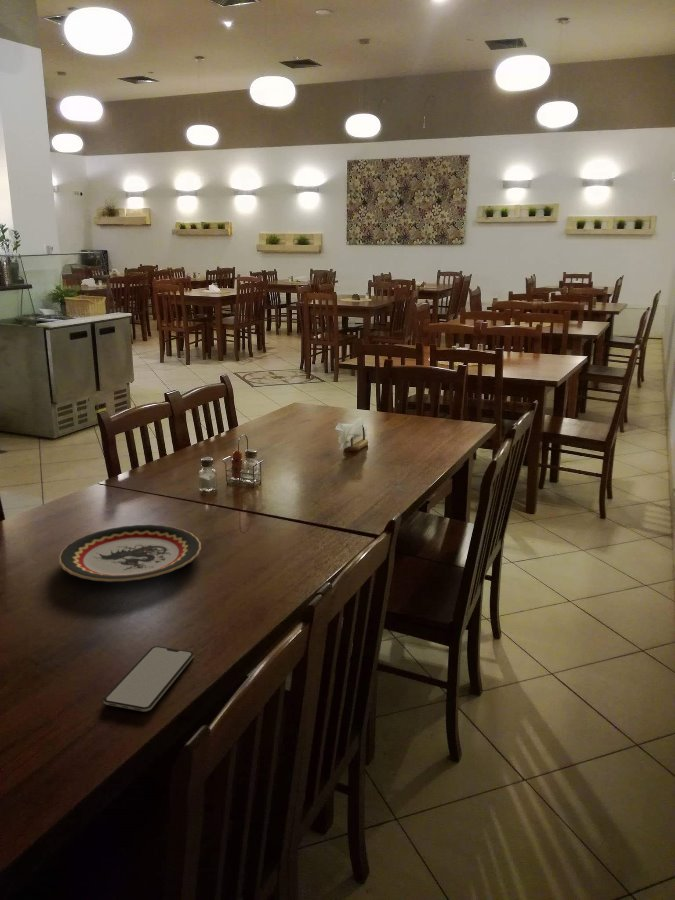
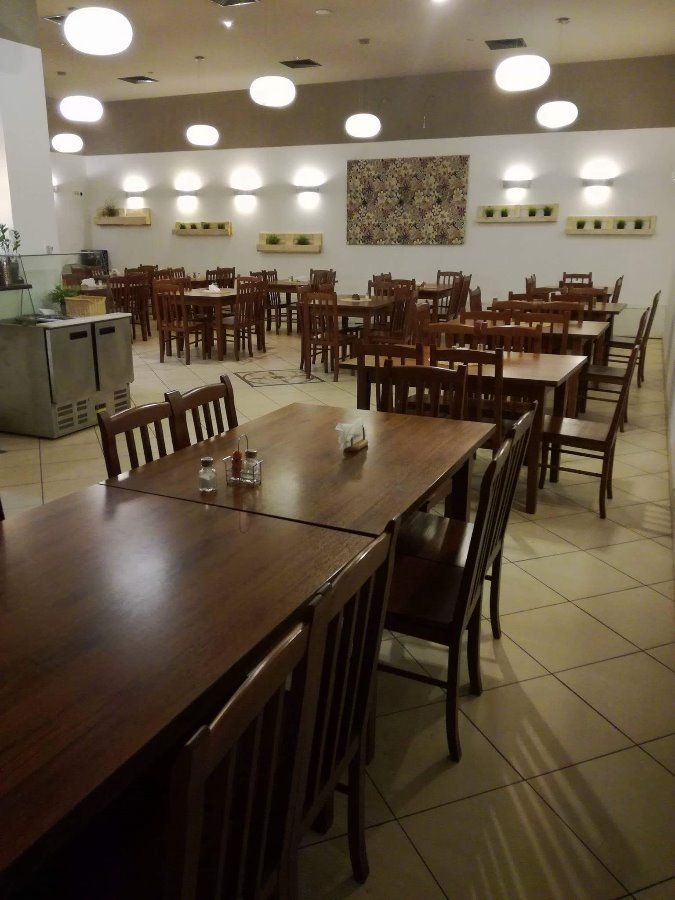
- plate [58,524,202,583]
- smartphone [103,645,195,712]
